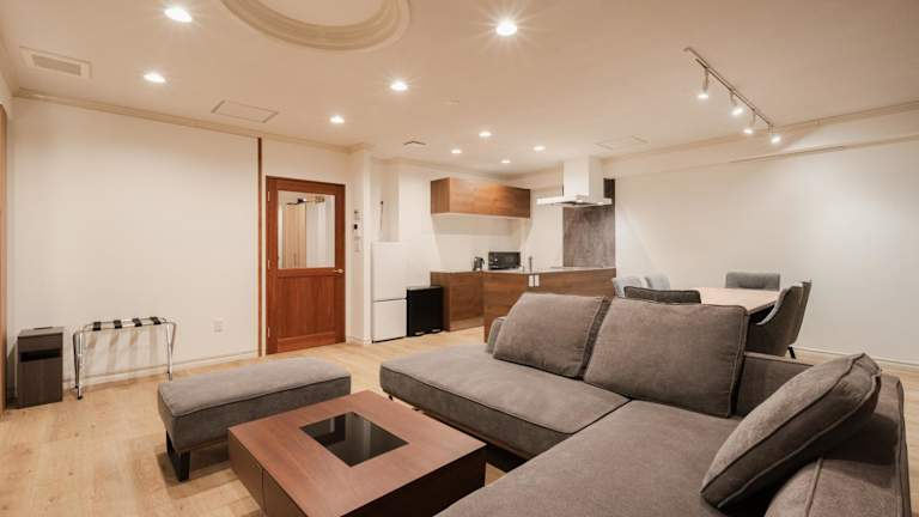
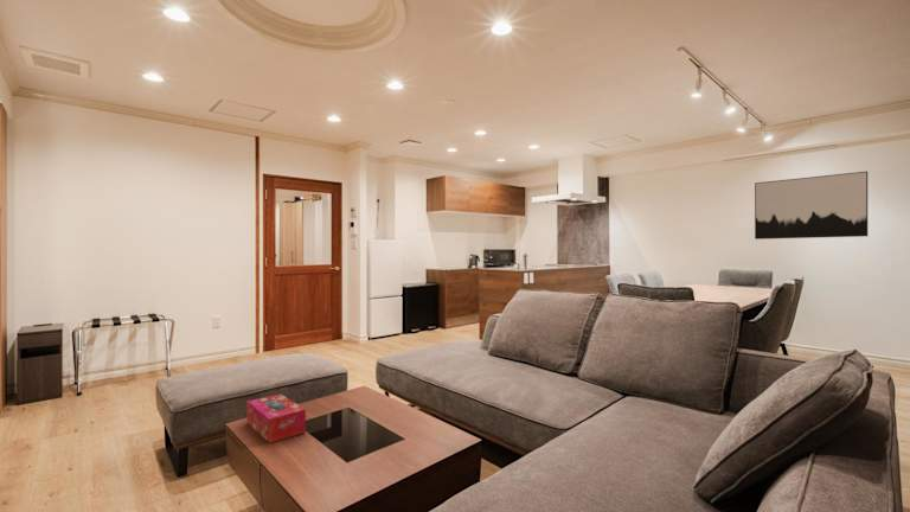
+ wall art [754,171,869,241]
+ tissue box [245,392,307,444]
